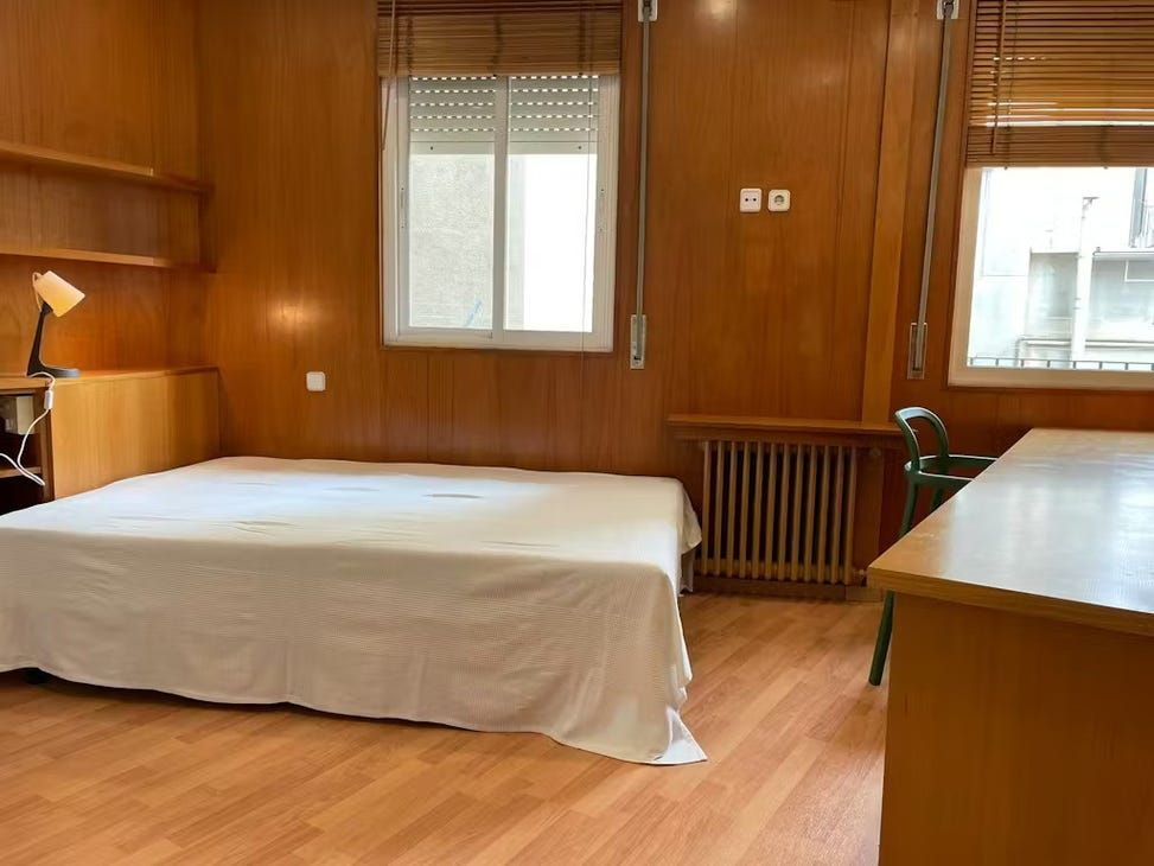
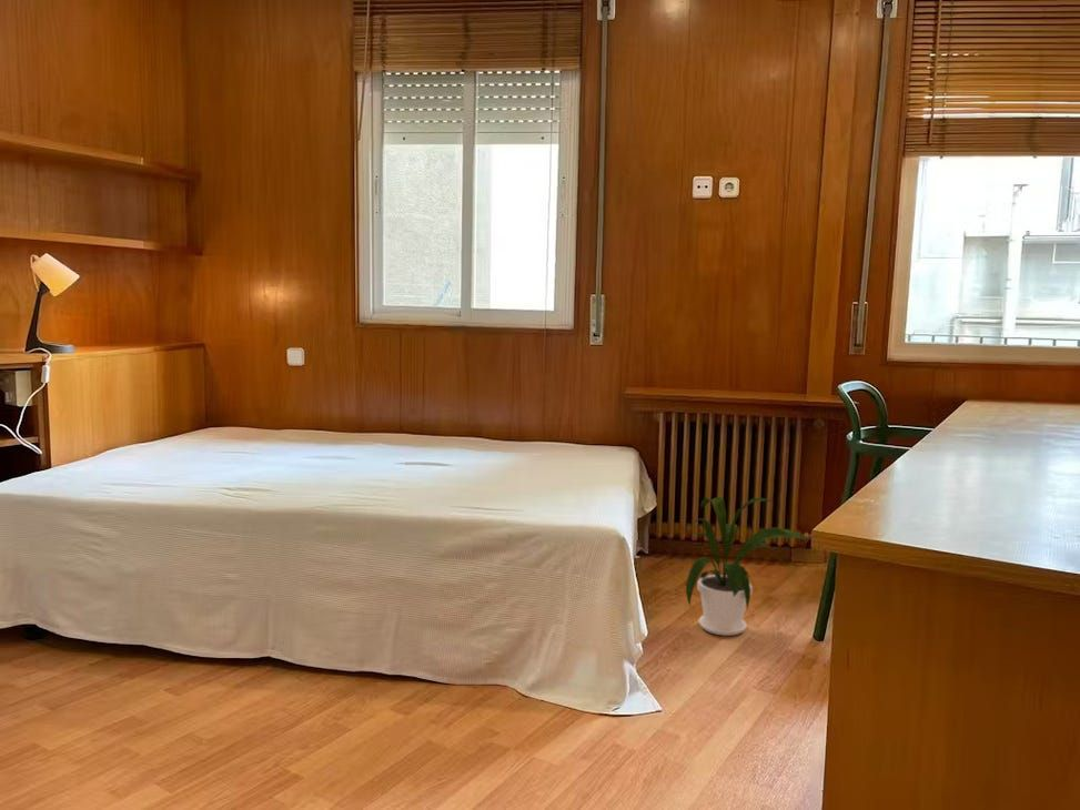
+ house plant [685,495,811,637]
